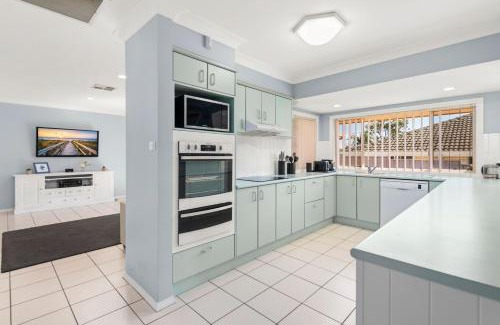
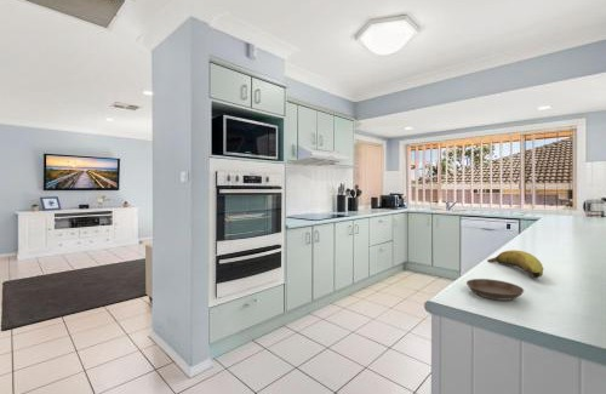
+ fruit [486,249,544,279]
+ saucer [465,278,525,302]
